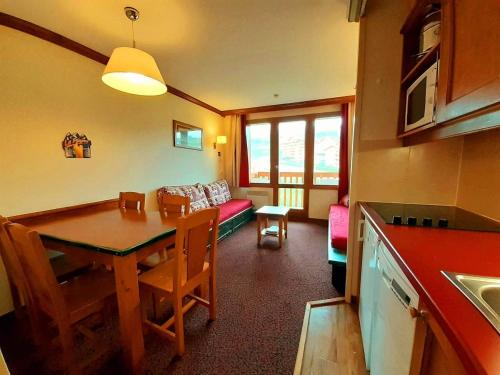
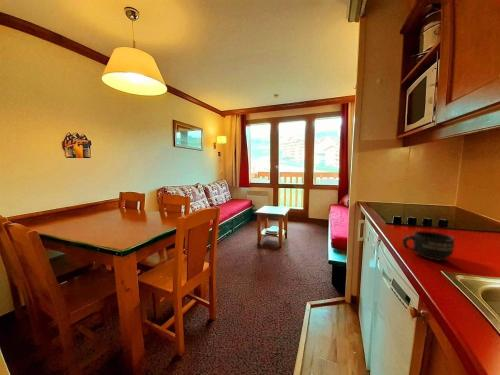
+ mug [401,230,455,262]
